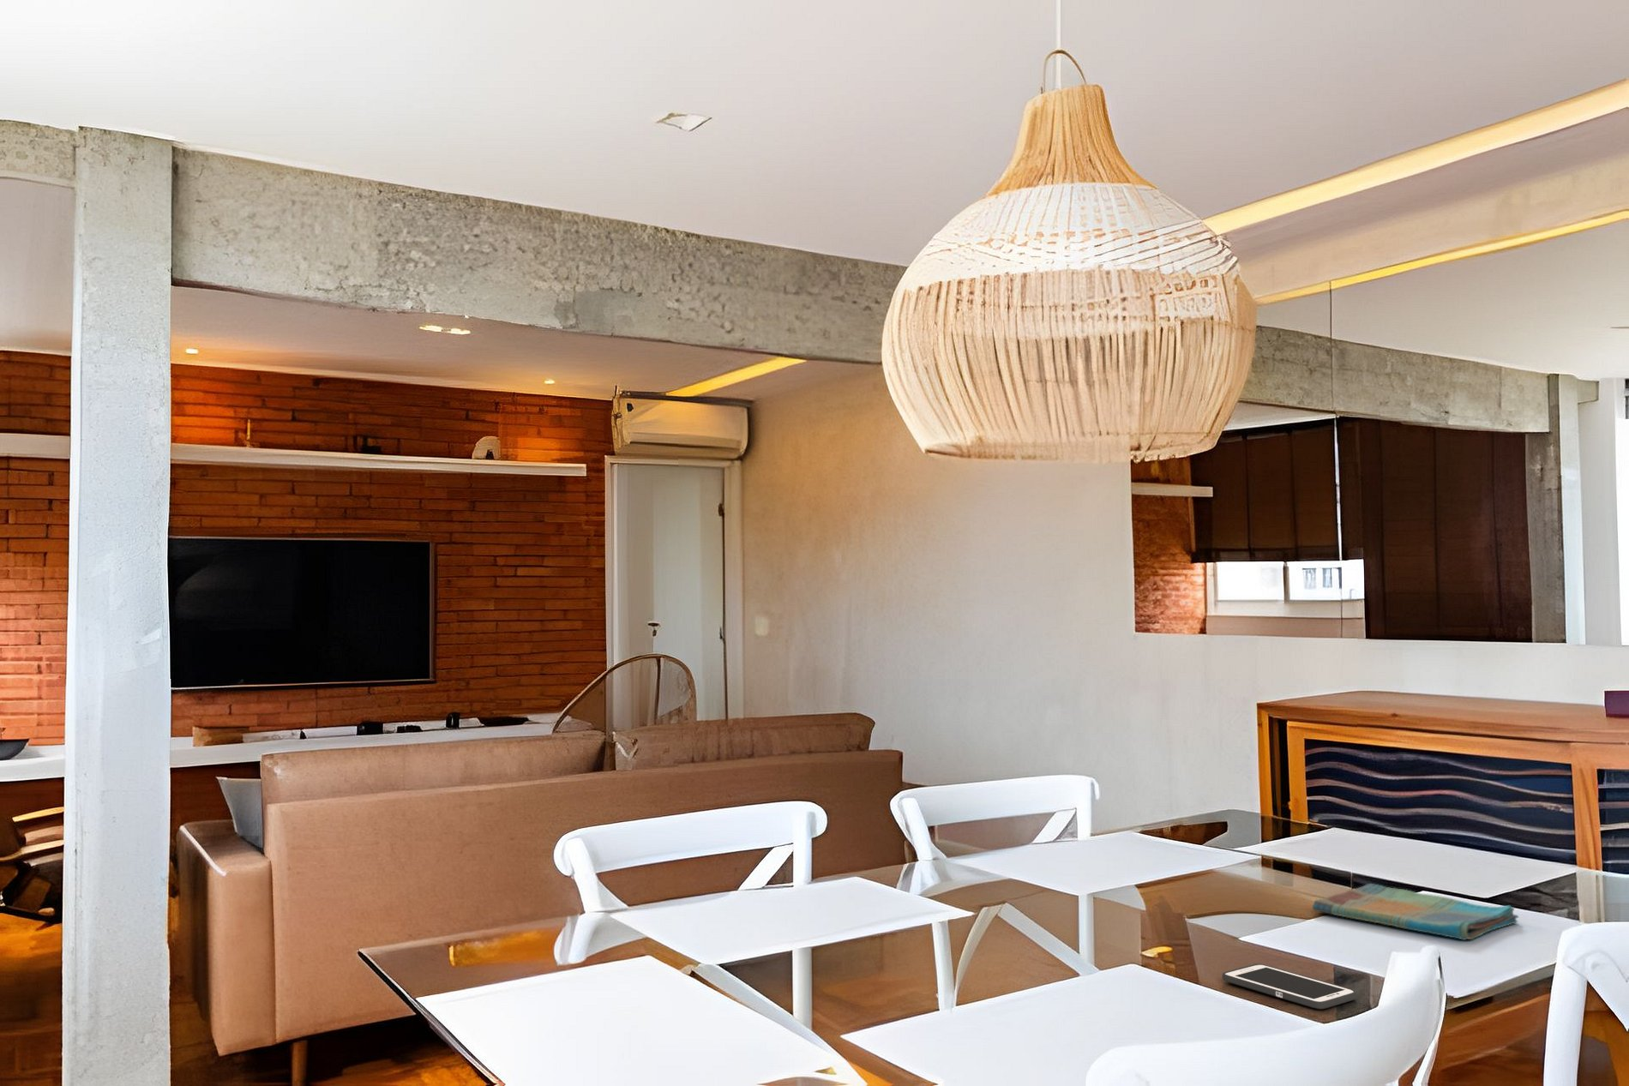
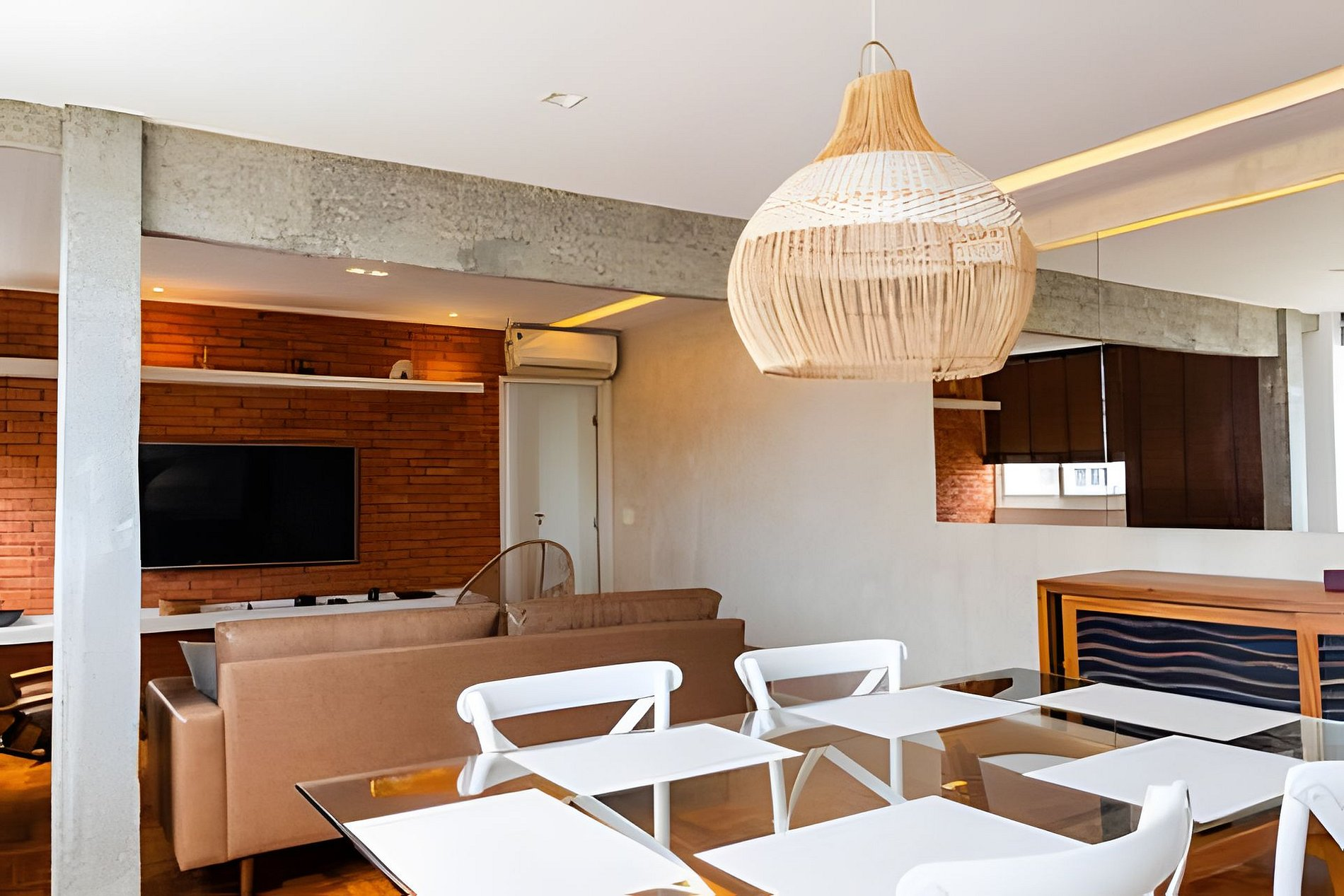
- cell phone [1222,962,1358,1010]
- dish towel [1311,882,1519,941]
